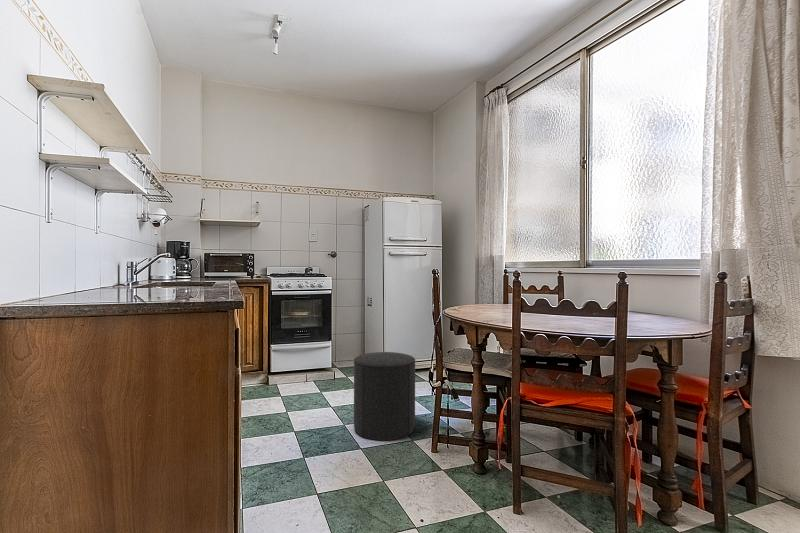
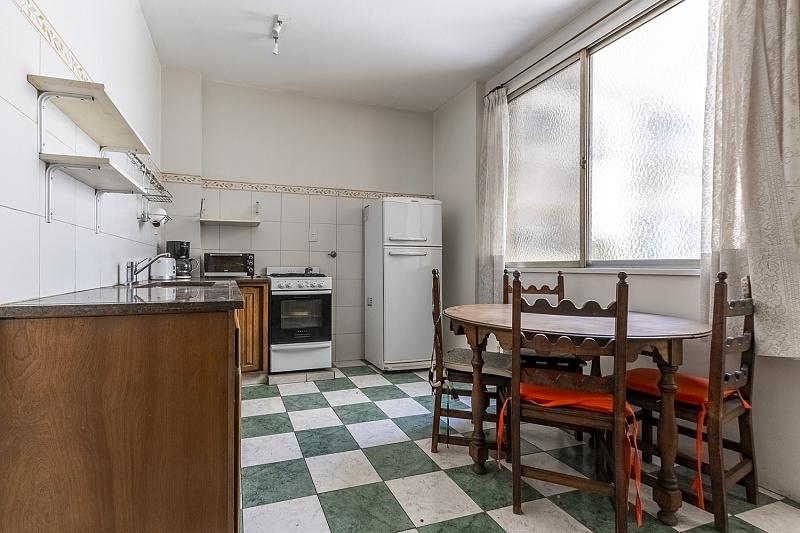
- stool [353,351,416,441]
